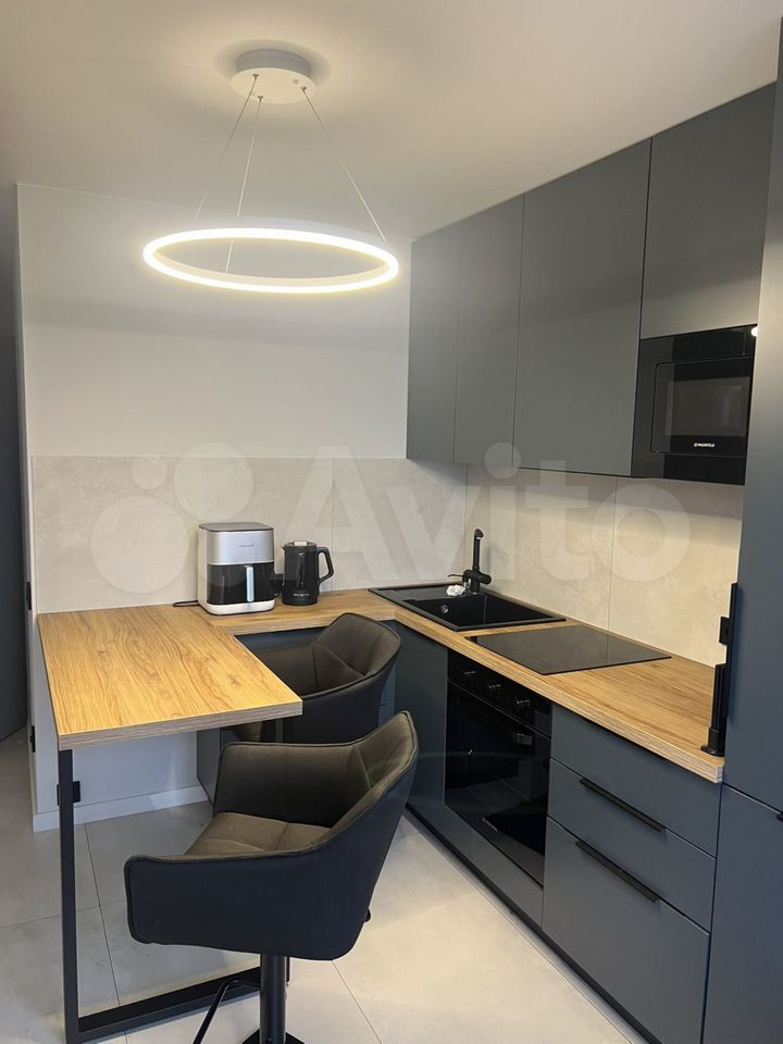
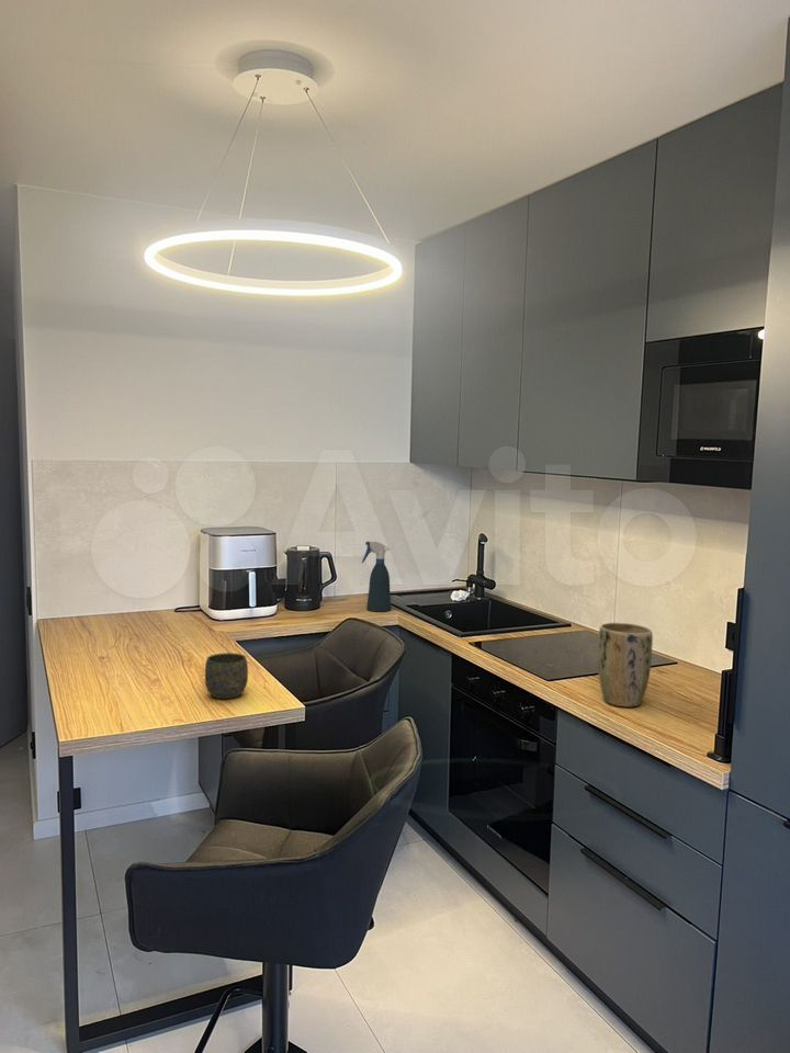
+ mug [204,652,249,700]
+ plant pot [597,622,654,707]
+ spray bottle [361,541,393,613]
